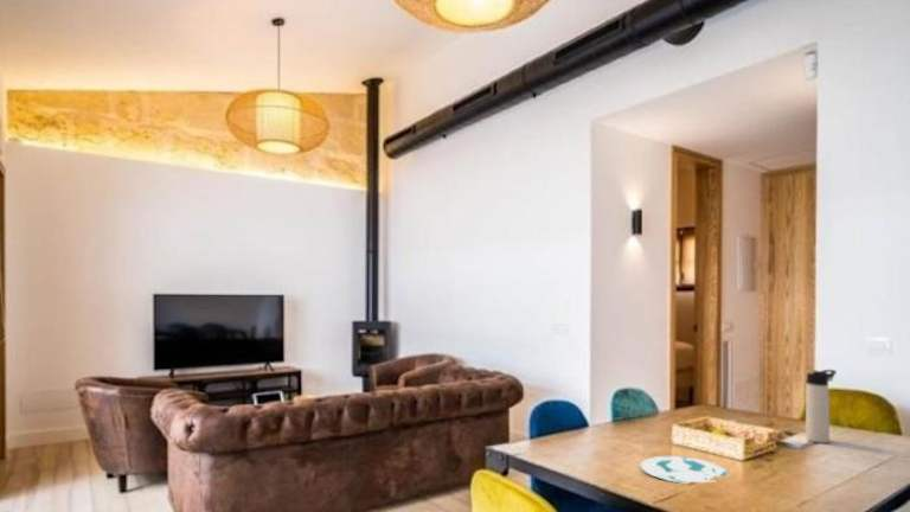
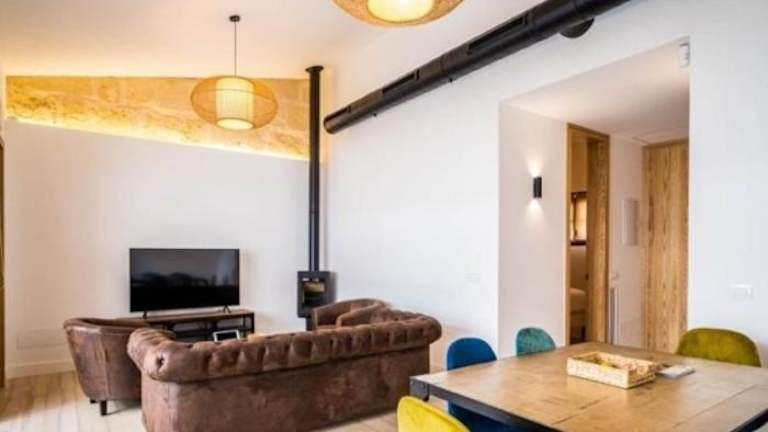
- thermos bottle [805,369,838,444]
- plate [640,455,731,485]
